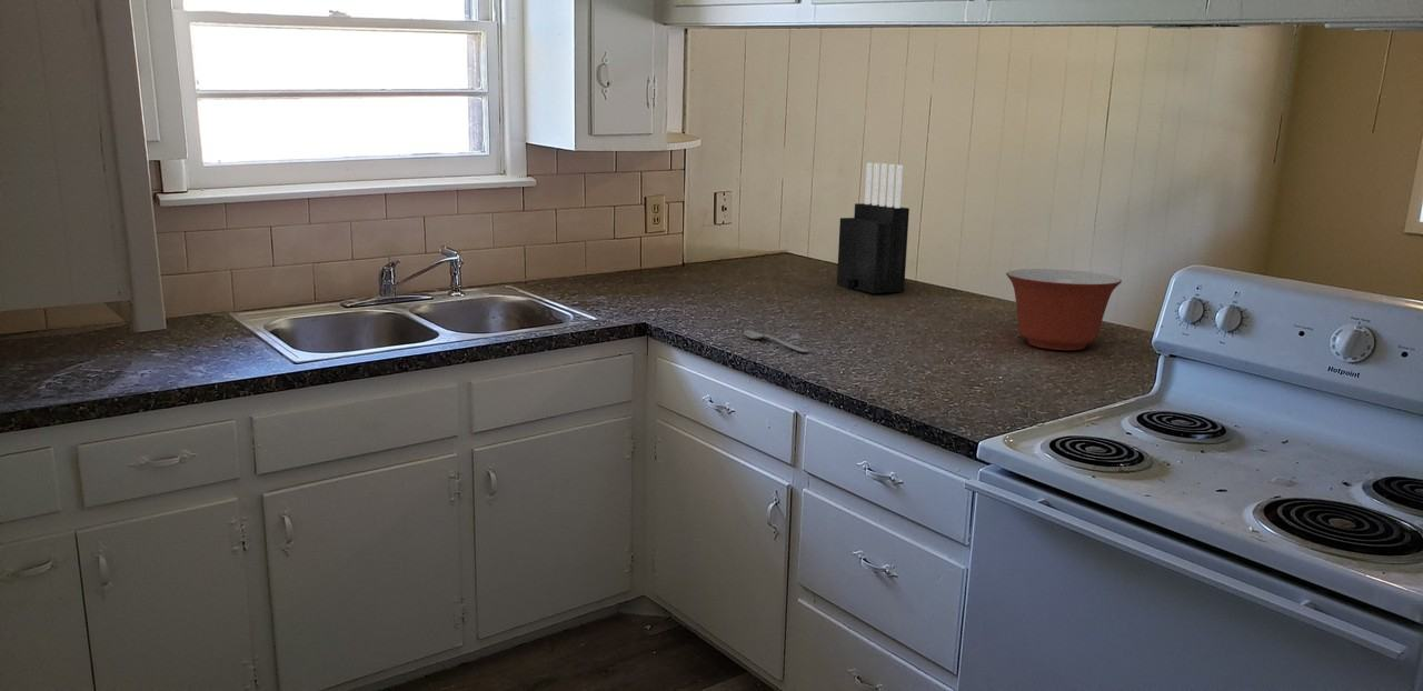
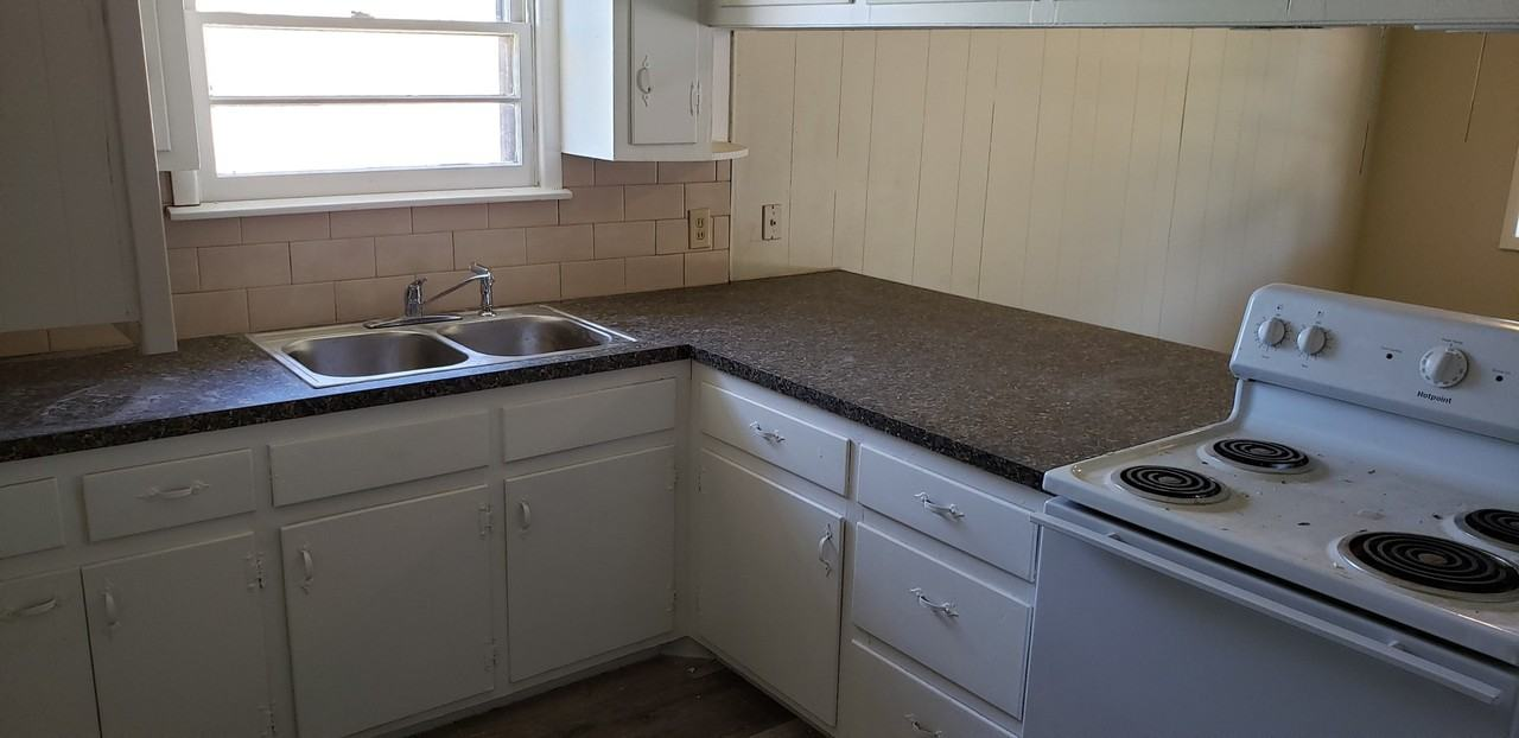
- spoon [743,329,809,353]
- mixing bowl [1005,268,1123,351]
- knife block [836,162,910,294]
